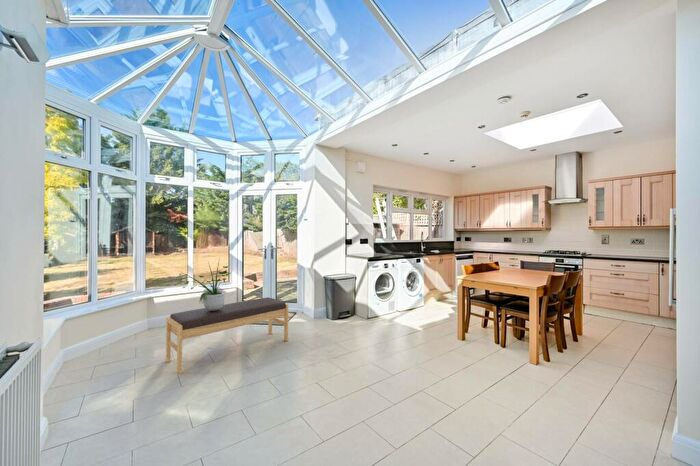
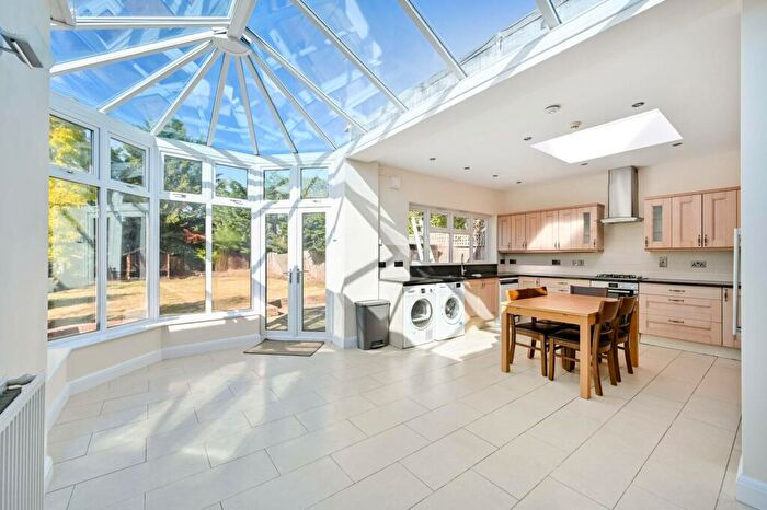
- potted plant [178,257,231,311]
- bench [165,296,289,375]
